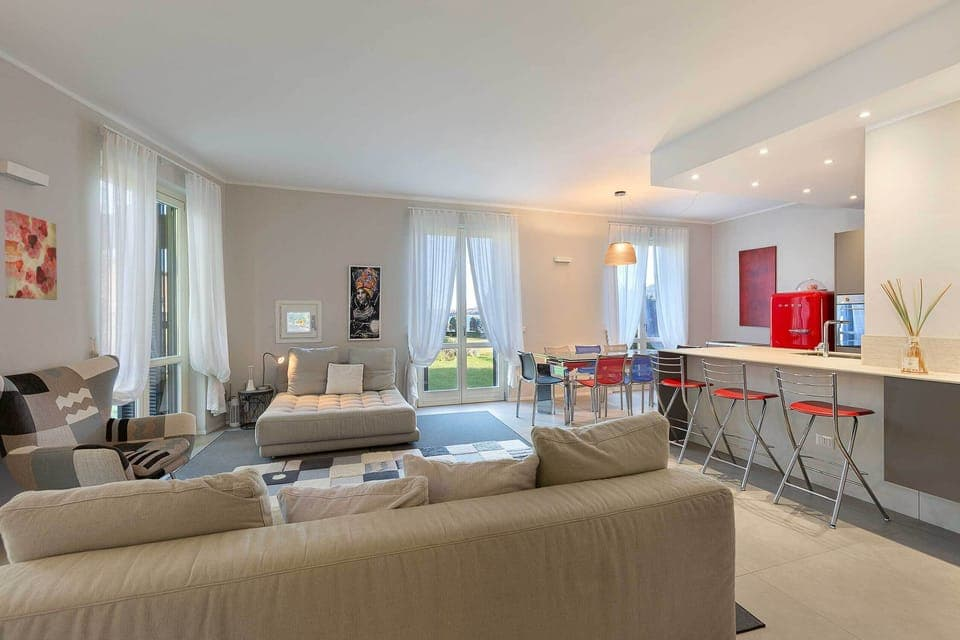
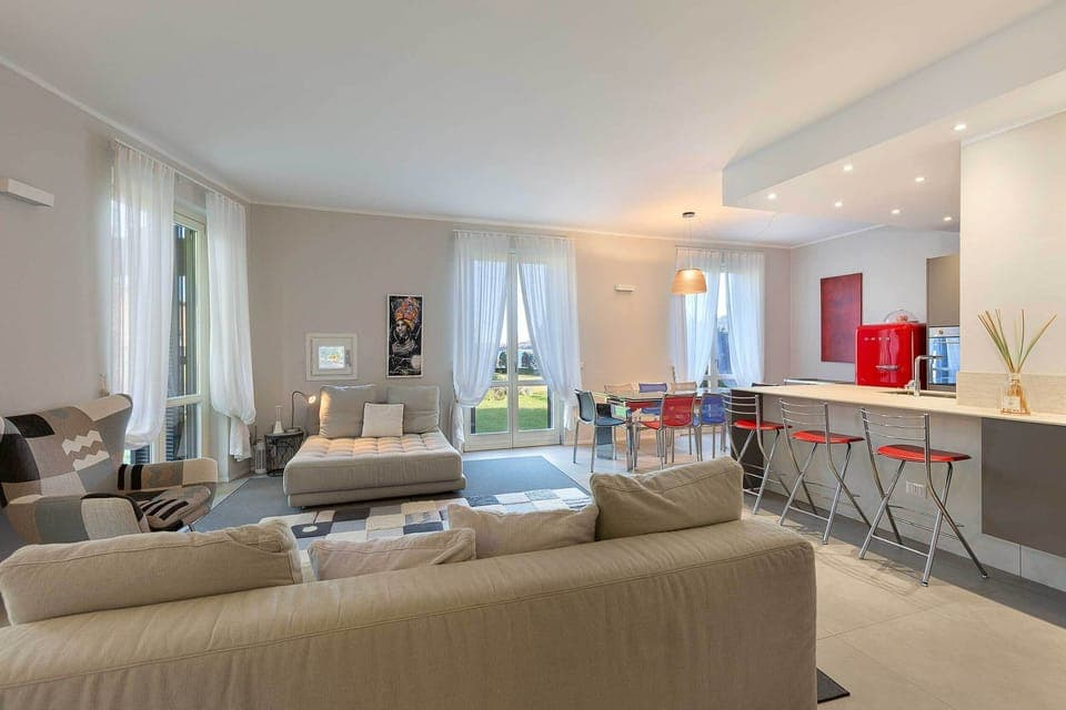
- wall art [4,209,58,301]
